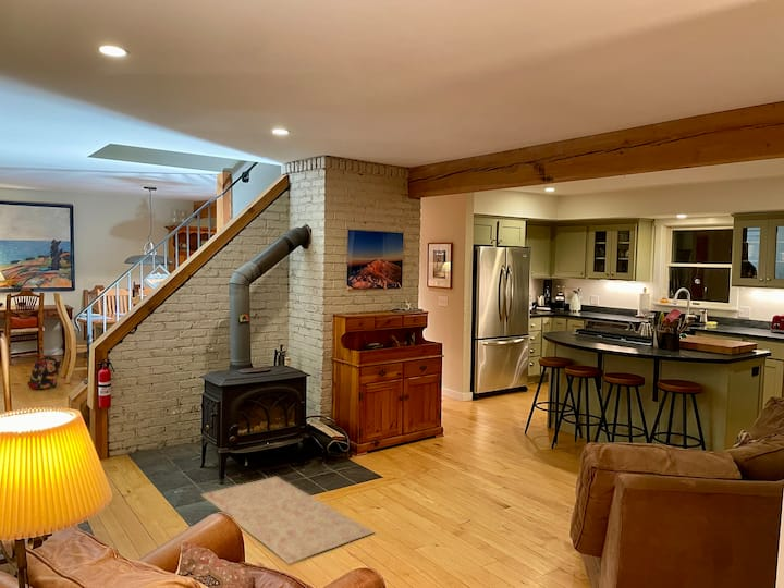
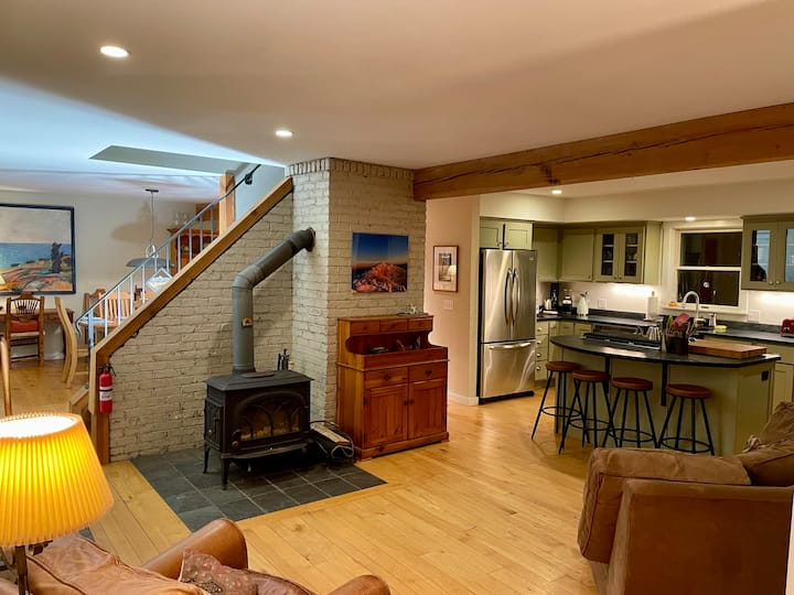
- backpack [27,355,62,391]
- rug [199,476,376,565]
